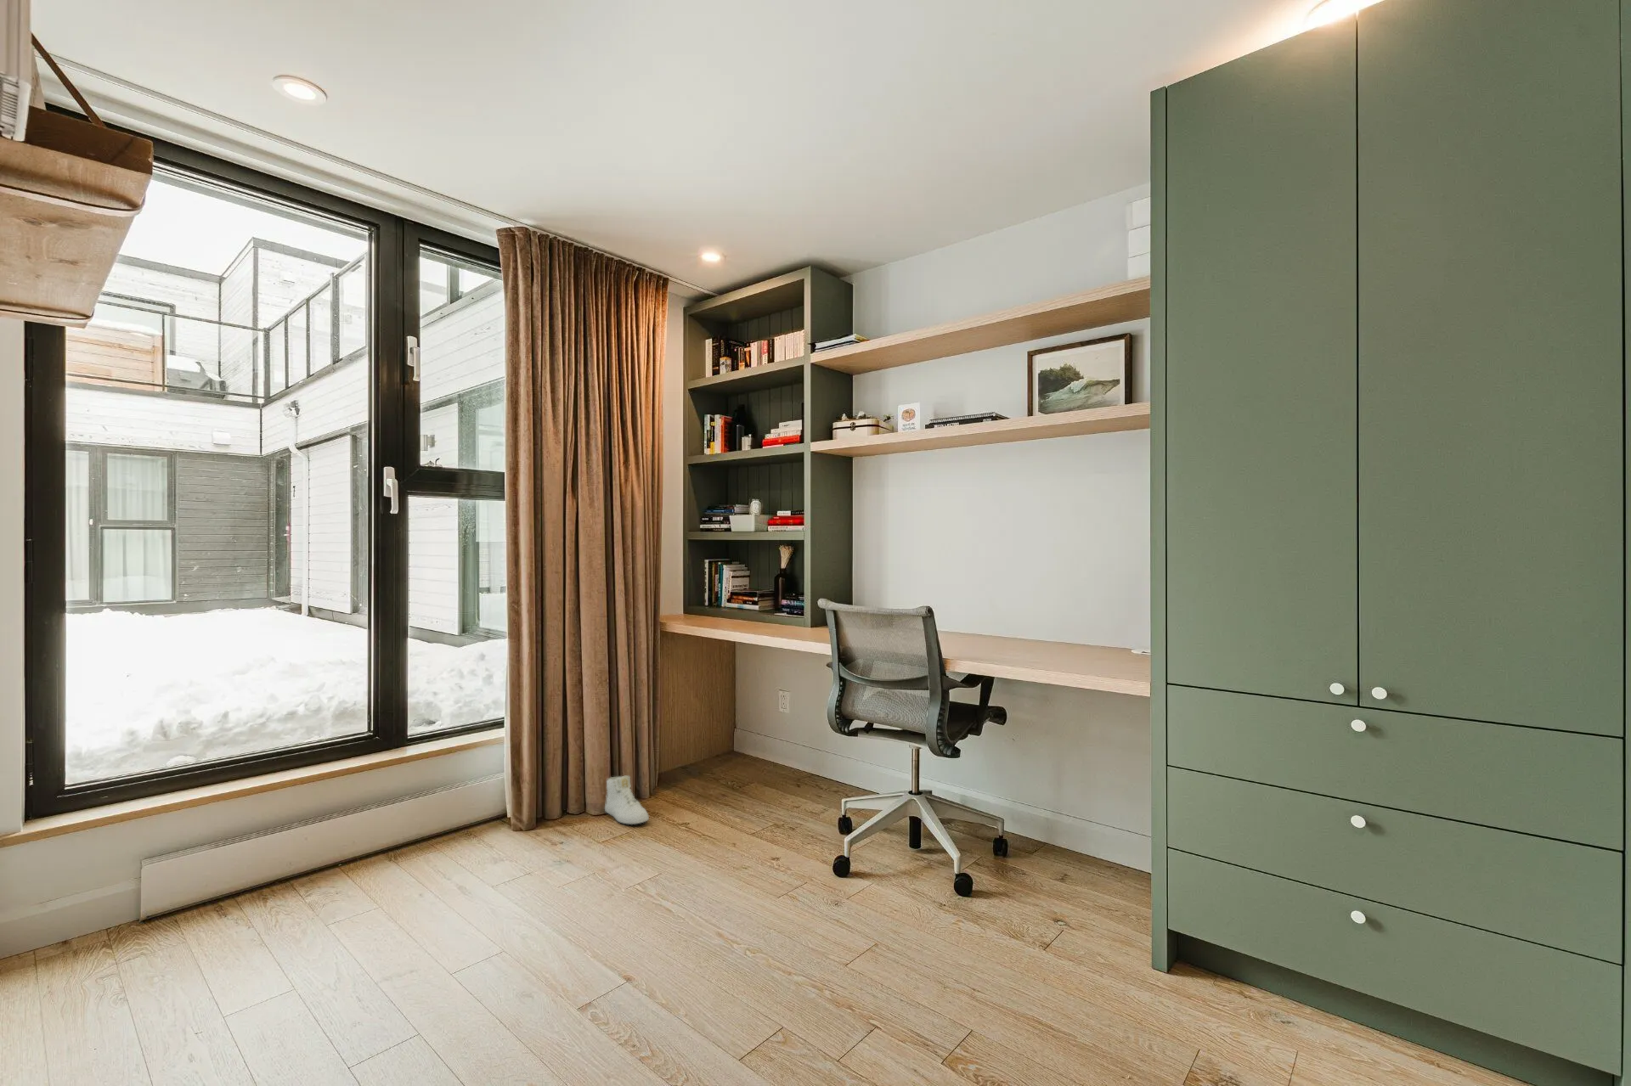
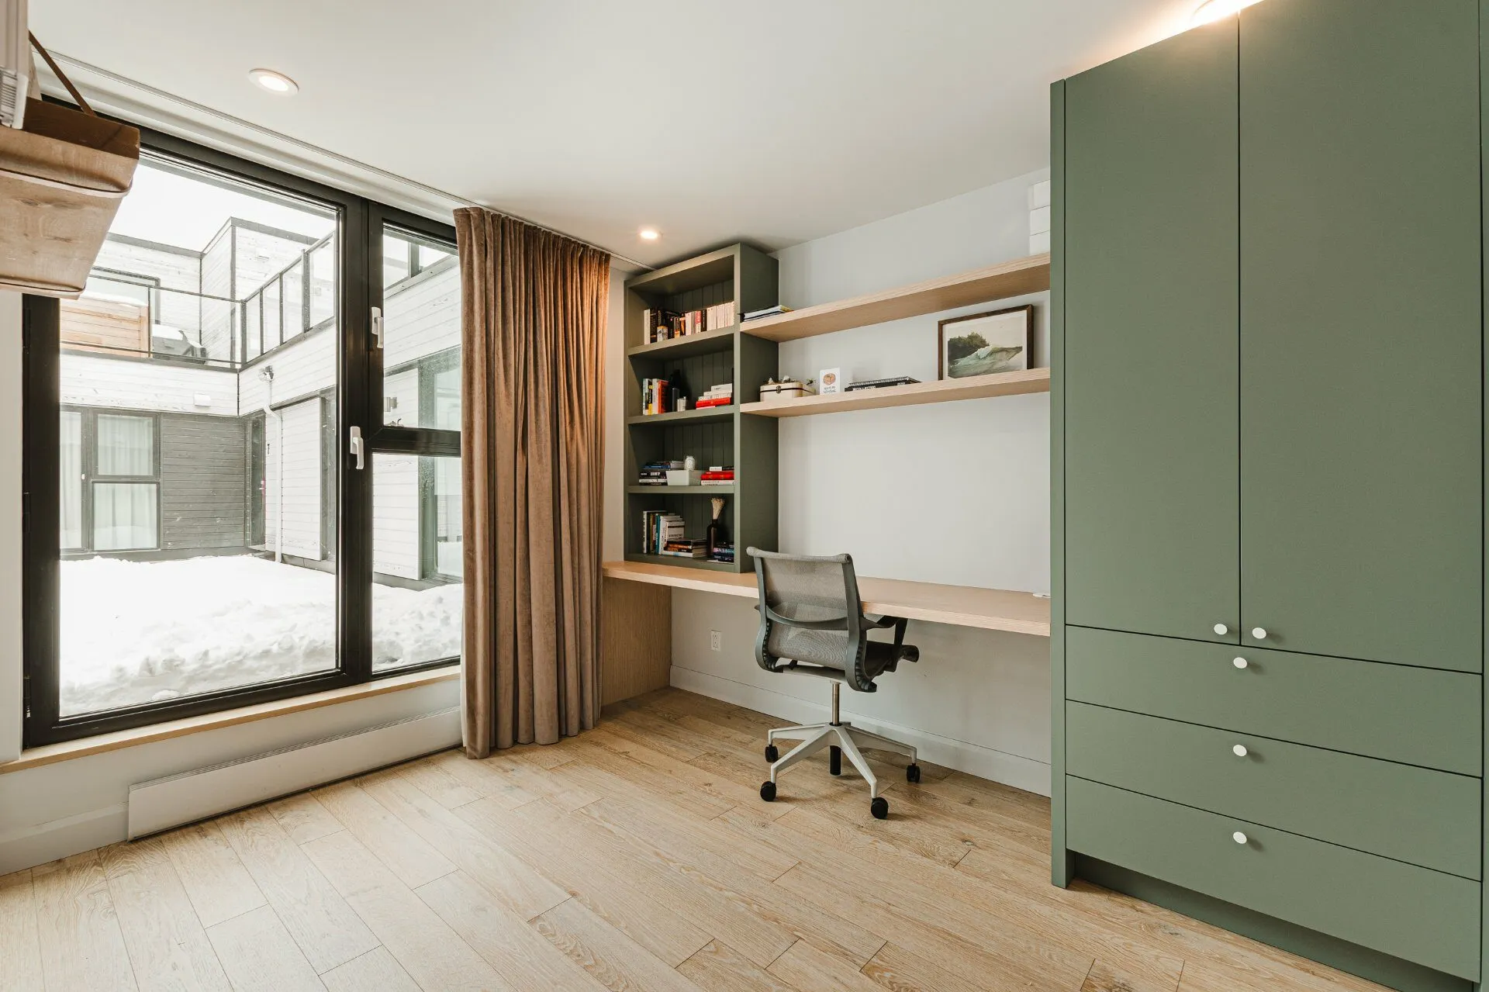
- sneaker [604,775,650,825]
